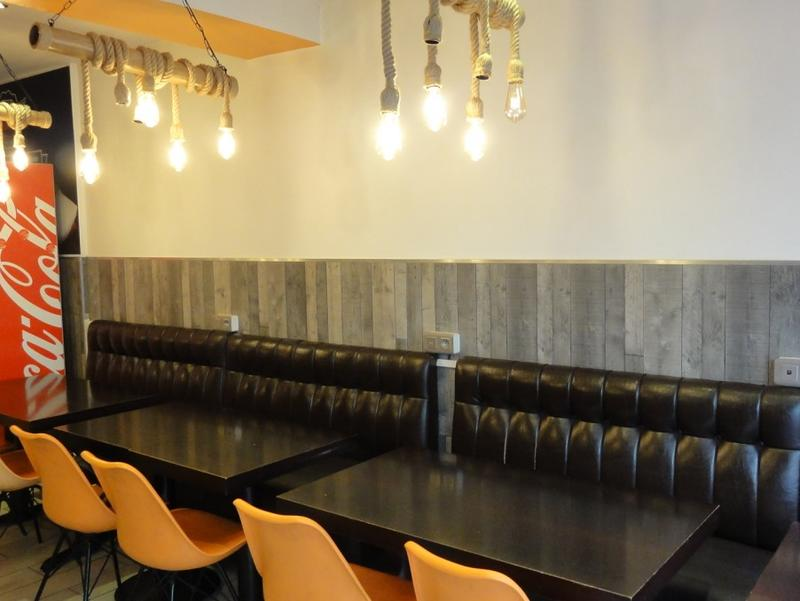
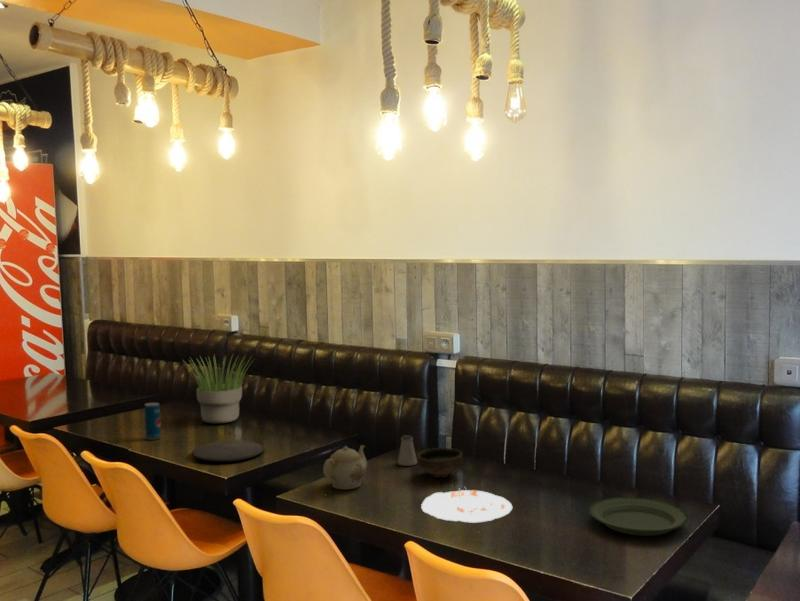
+ potted plant [181,353,255,425]
+ beverage can [144,402,162,441]
+ saltshaker [397,434,418,467]
+ plate [420,480,513,524]
+ teapot [322,444,368,490]
+ plate [588,496,690,537]
+ plate [191,440,265,463]
+ bowl [417,447,464,479]
